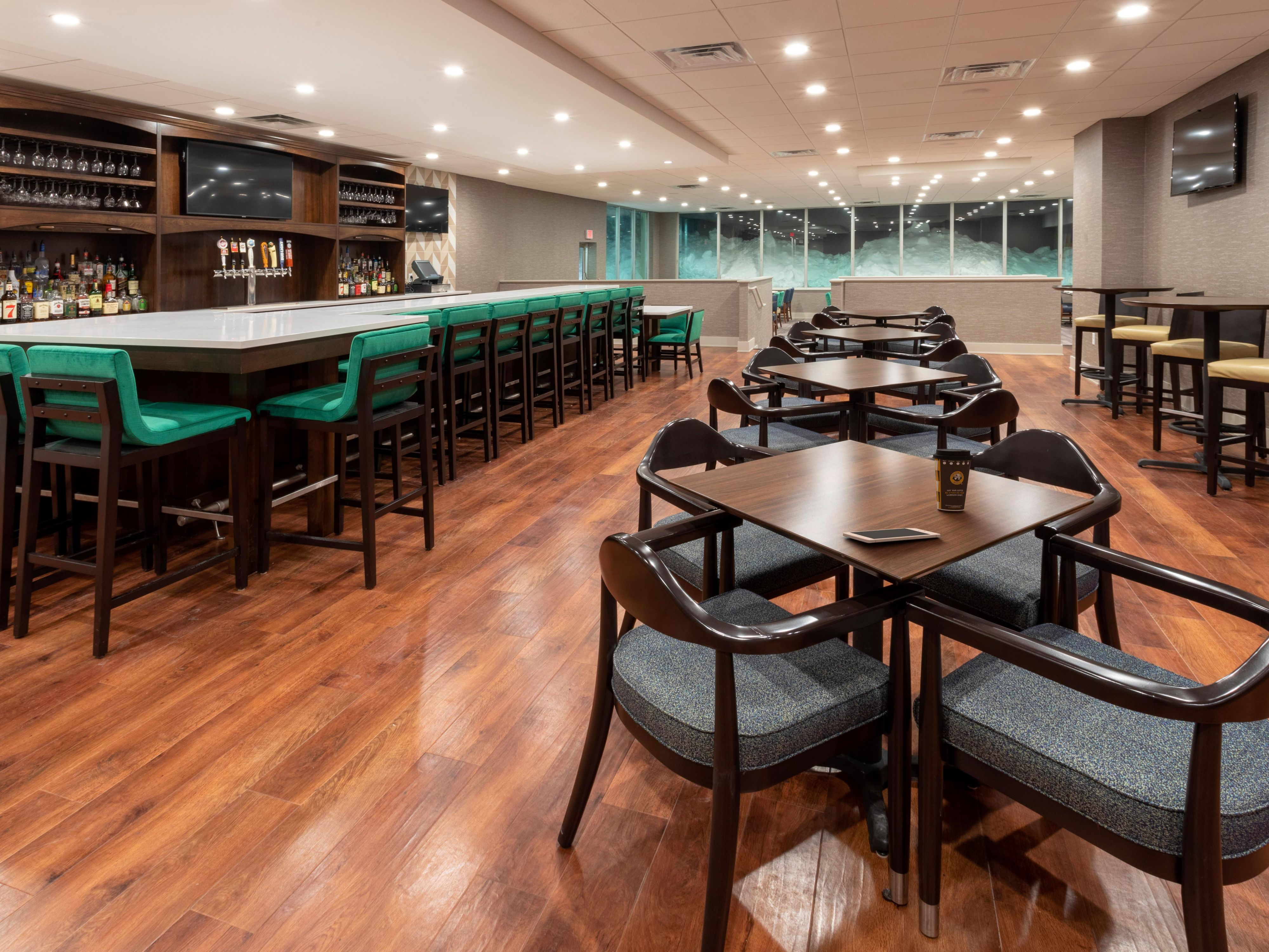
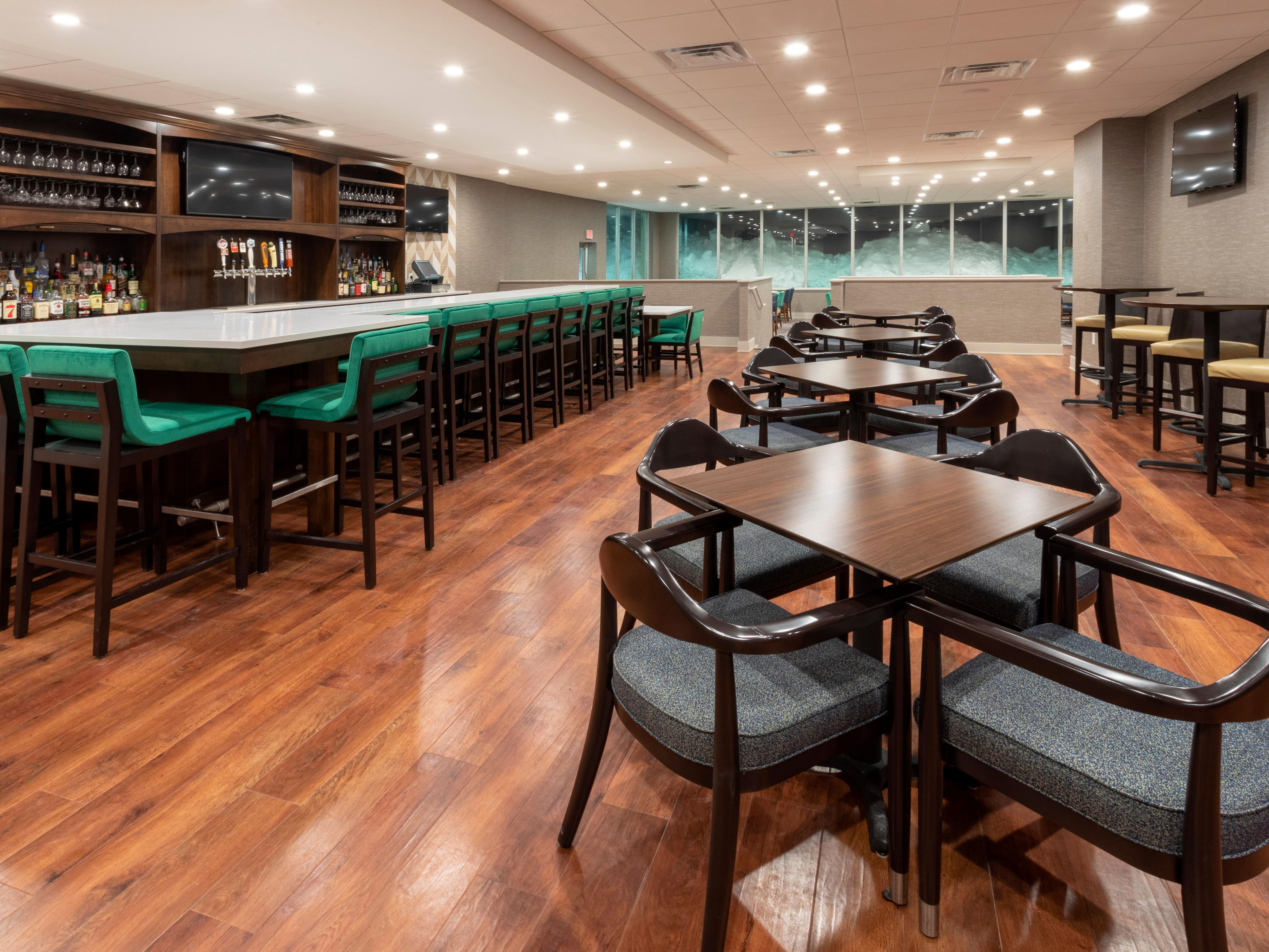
- cell phone [843,528,941,543]
- coffee cup [932,449,974,511]
